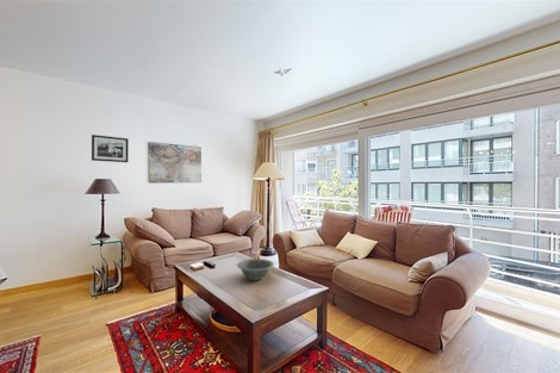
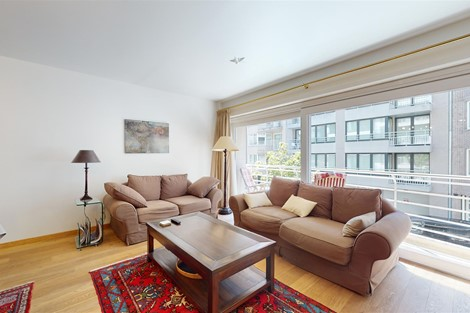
- decorative bowl [236,257,275,281]
- picture frame [91,133,130,163]
